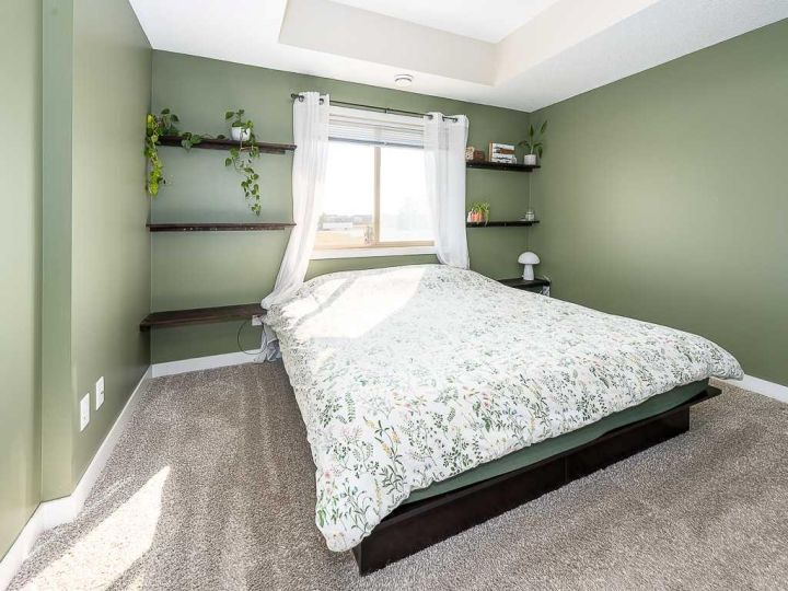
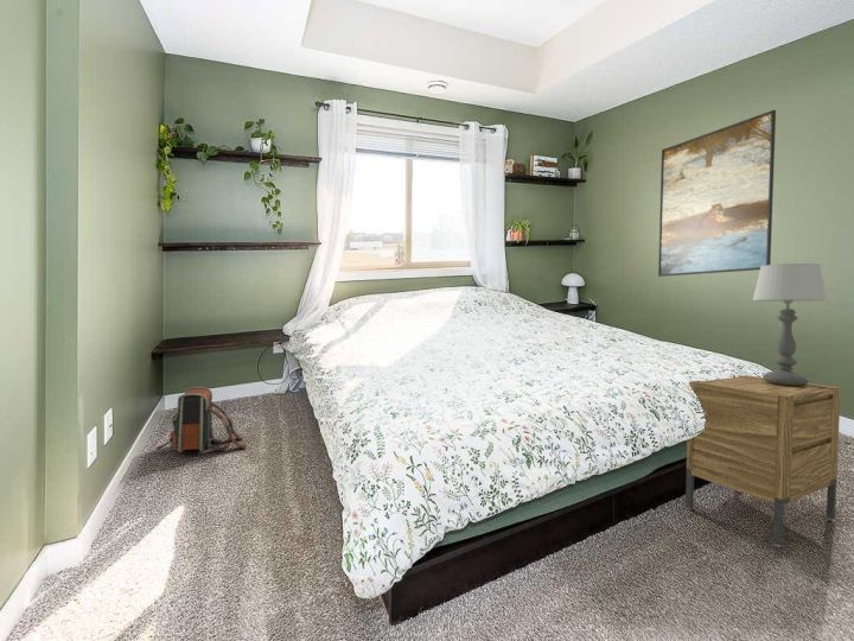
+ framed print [657,109,777,278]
+ backpack [155,386,248,453]
+ table lamp [752,262,828,386]
+ nightstand [684,374,842,548]
